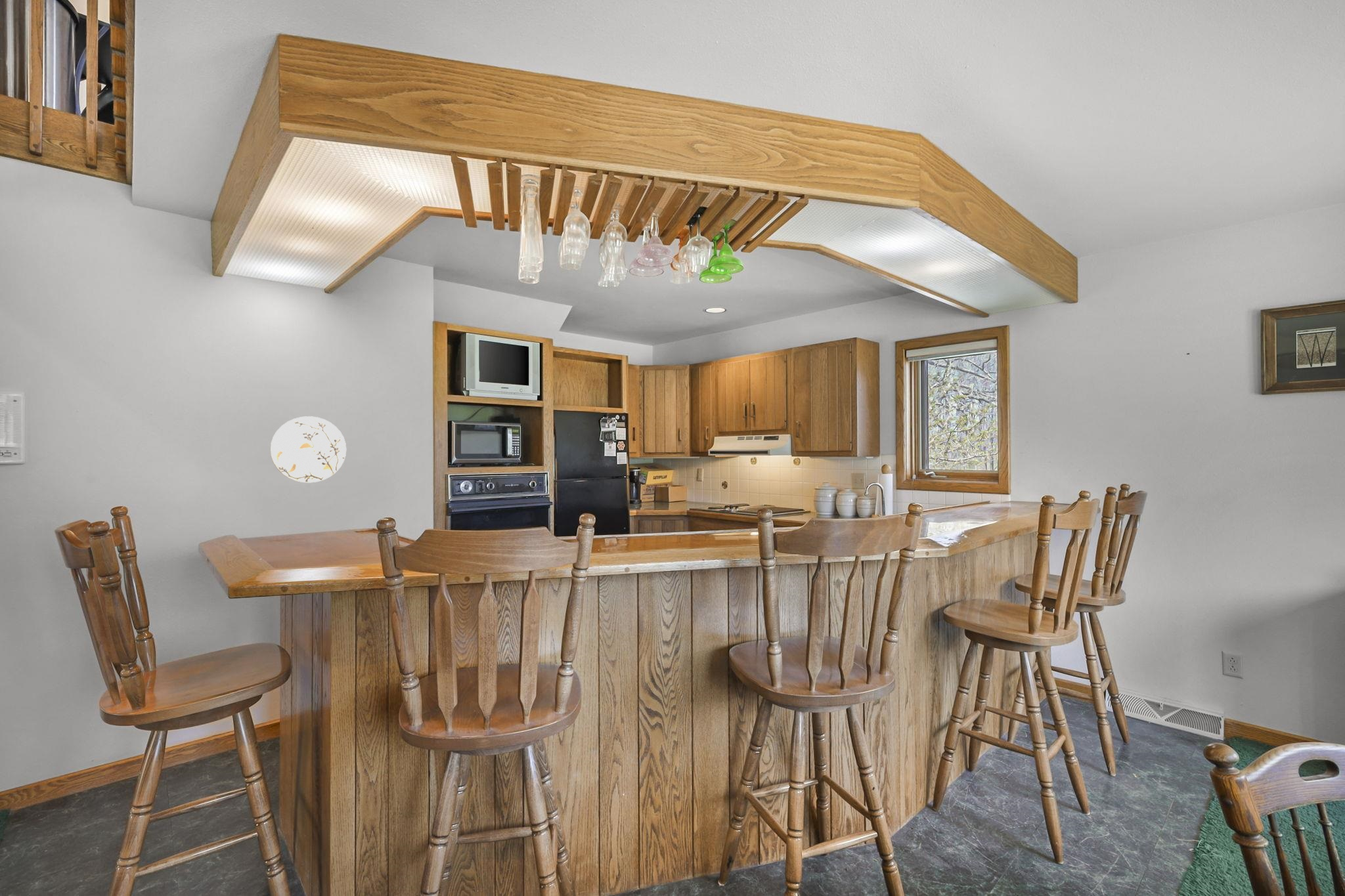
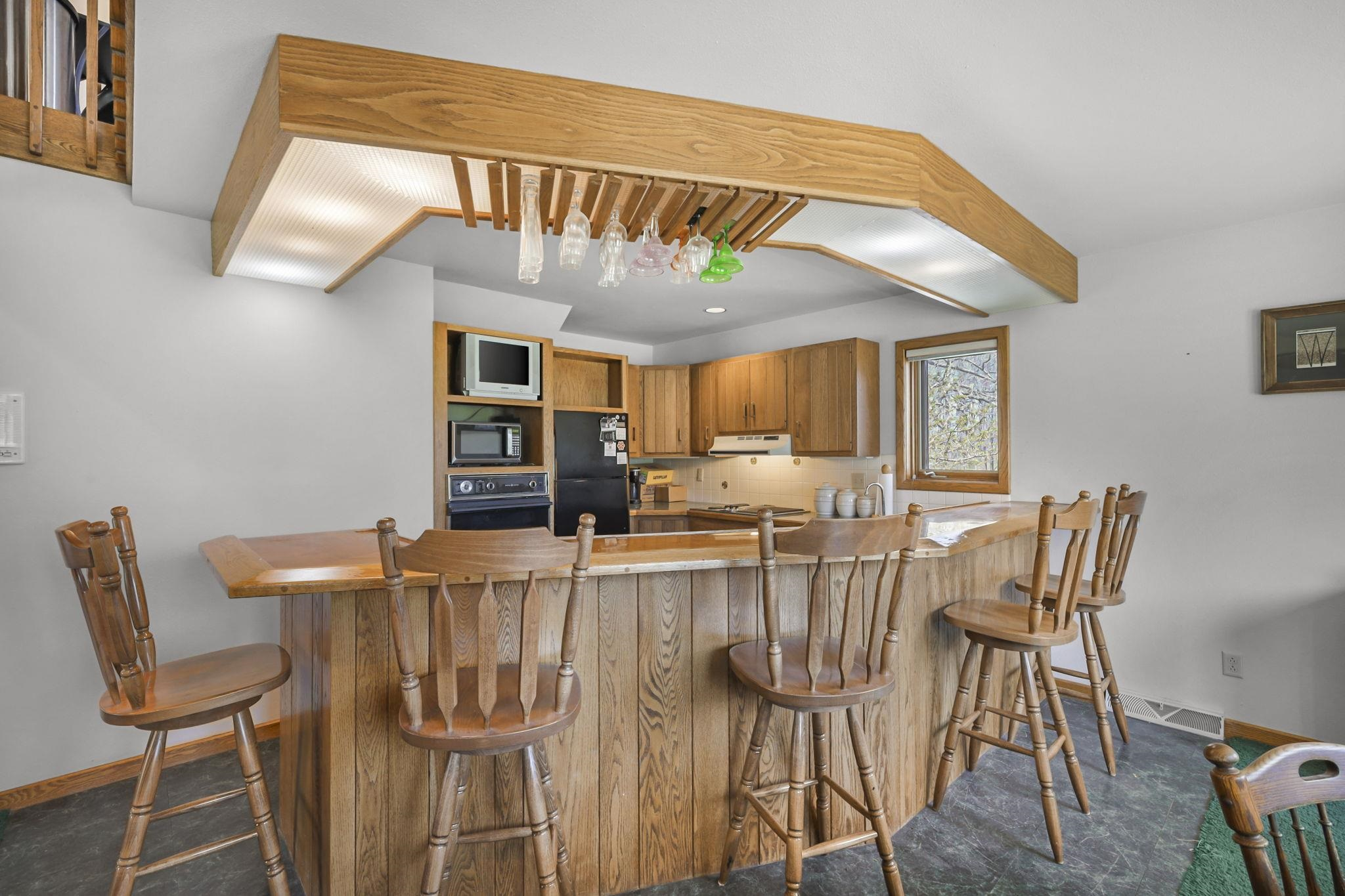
- decorative plate [270,416,347,483]
